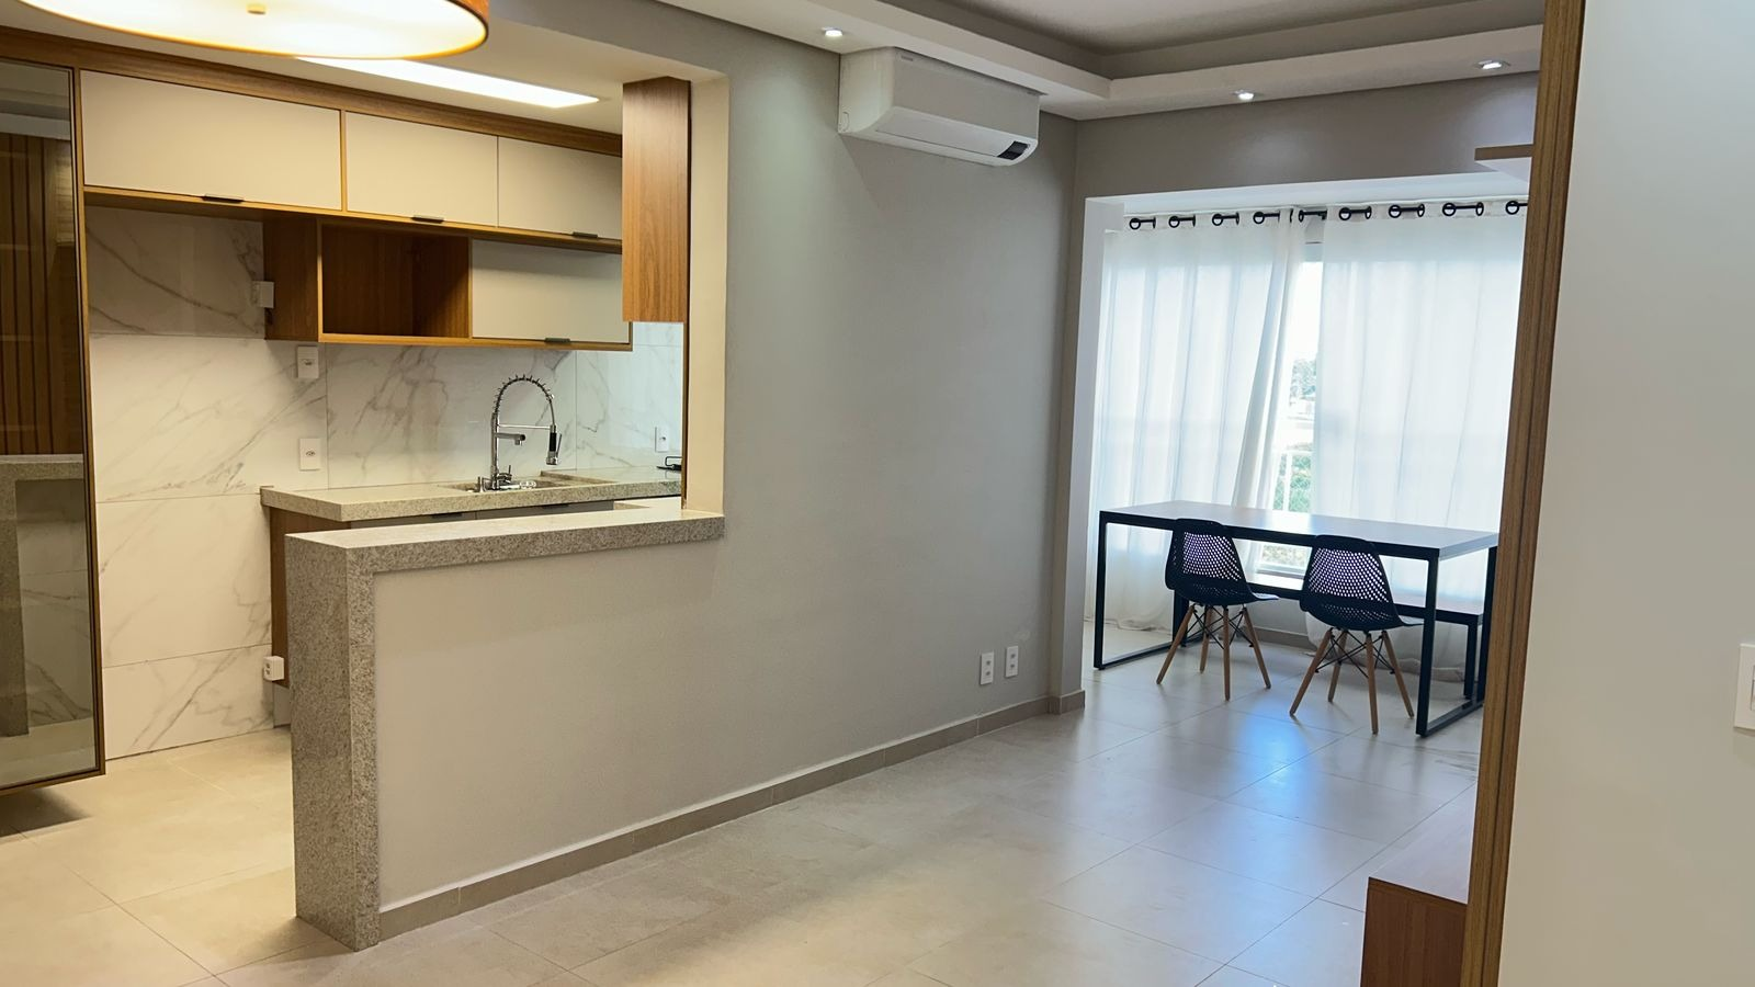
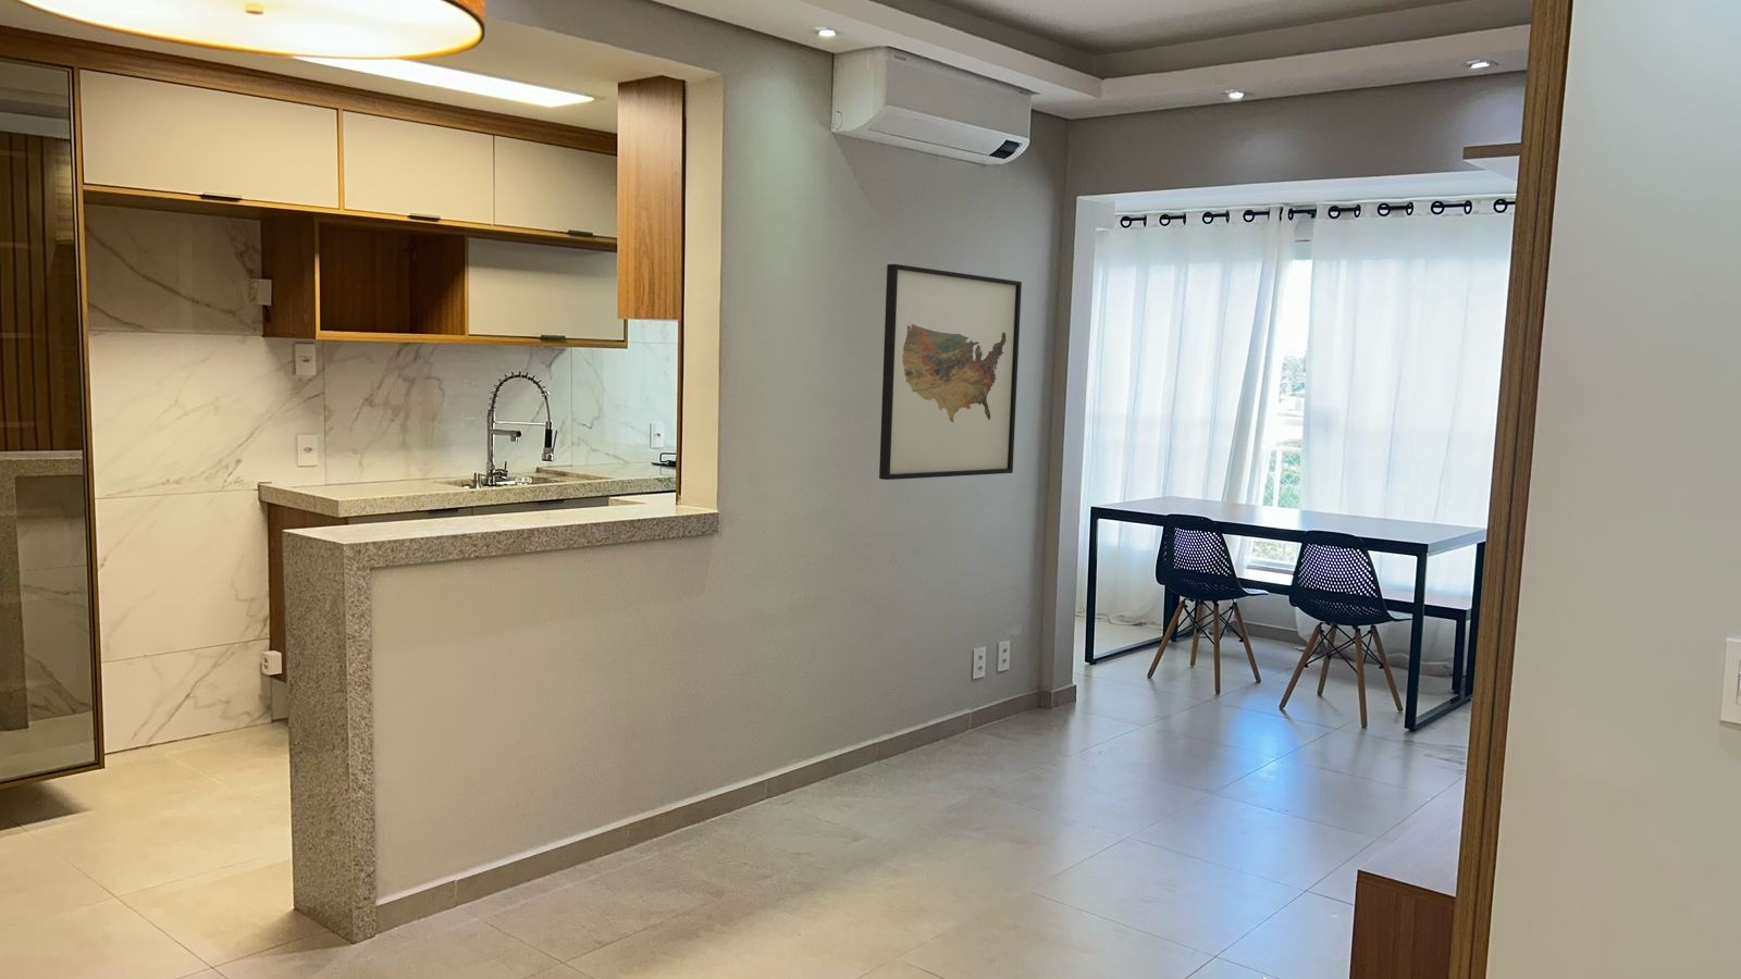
+ wall art [878,263,1022,481]
